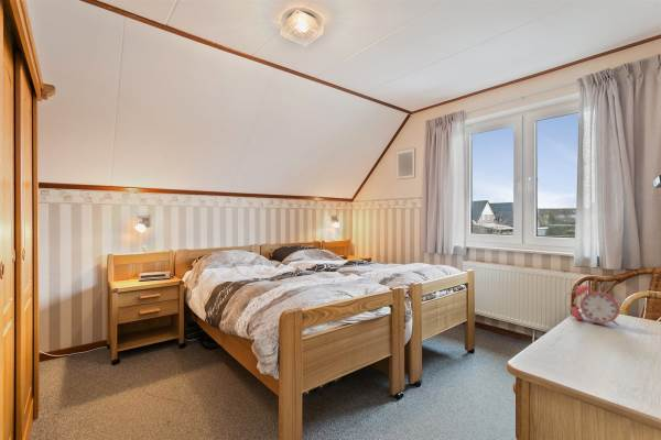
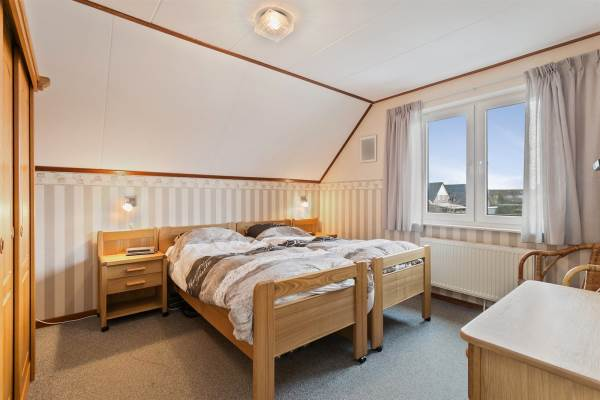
- alarm clock [563,285,628,328]
